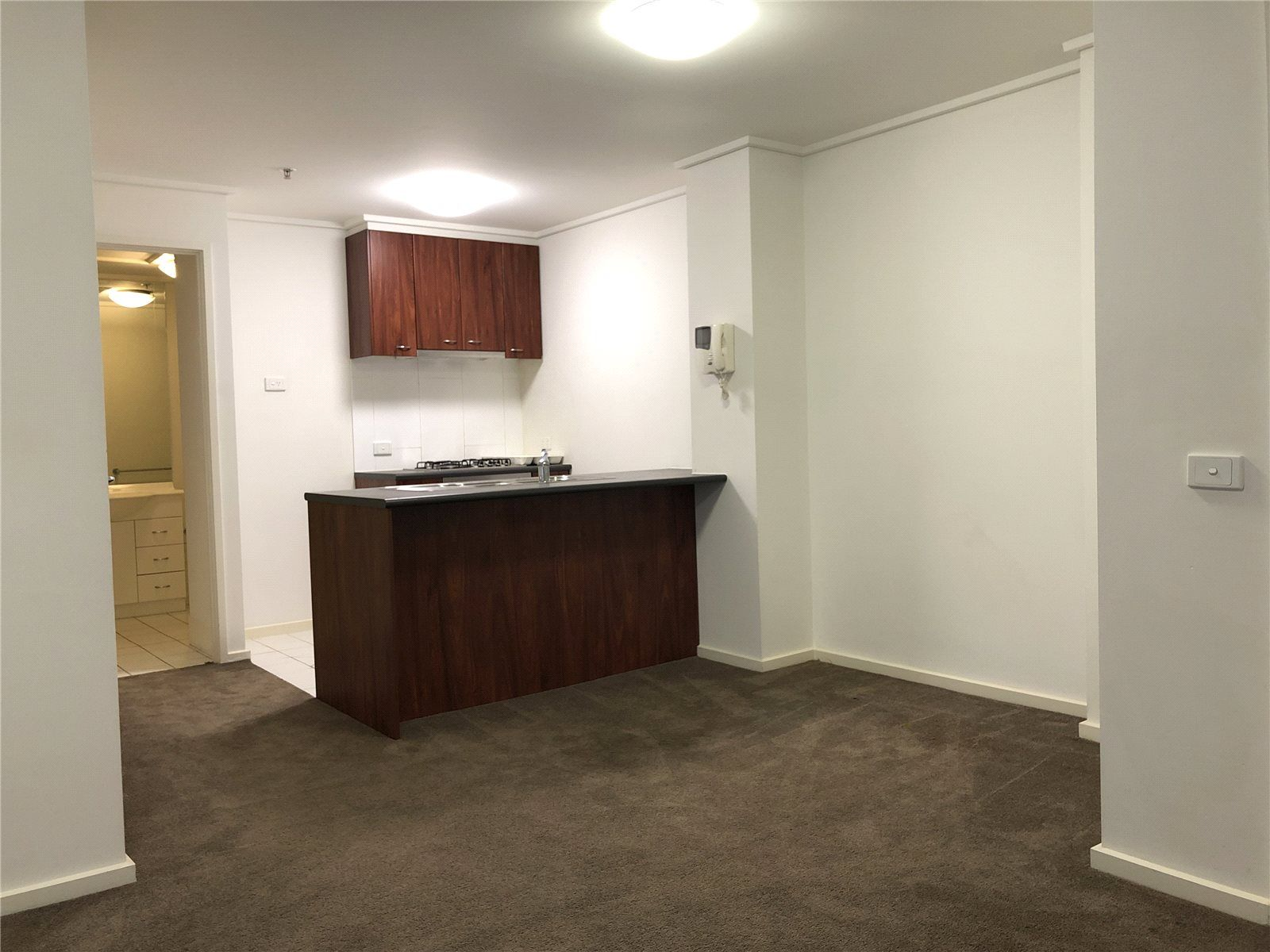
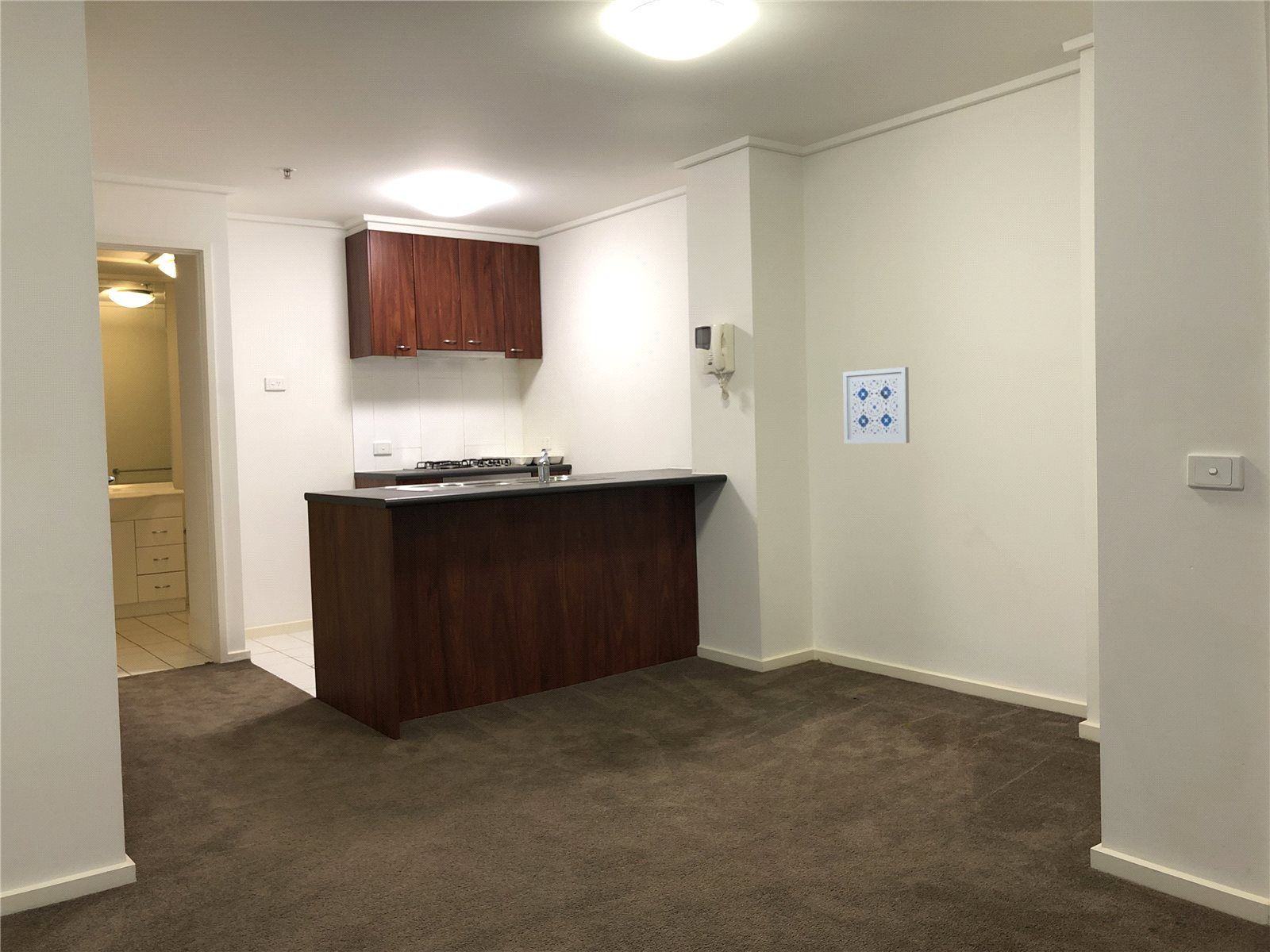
+ wall art [842,367,910,444]
